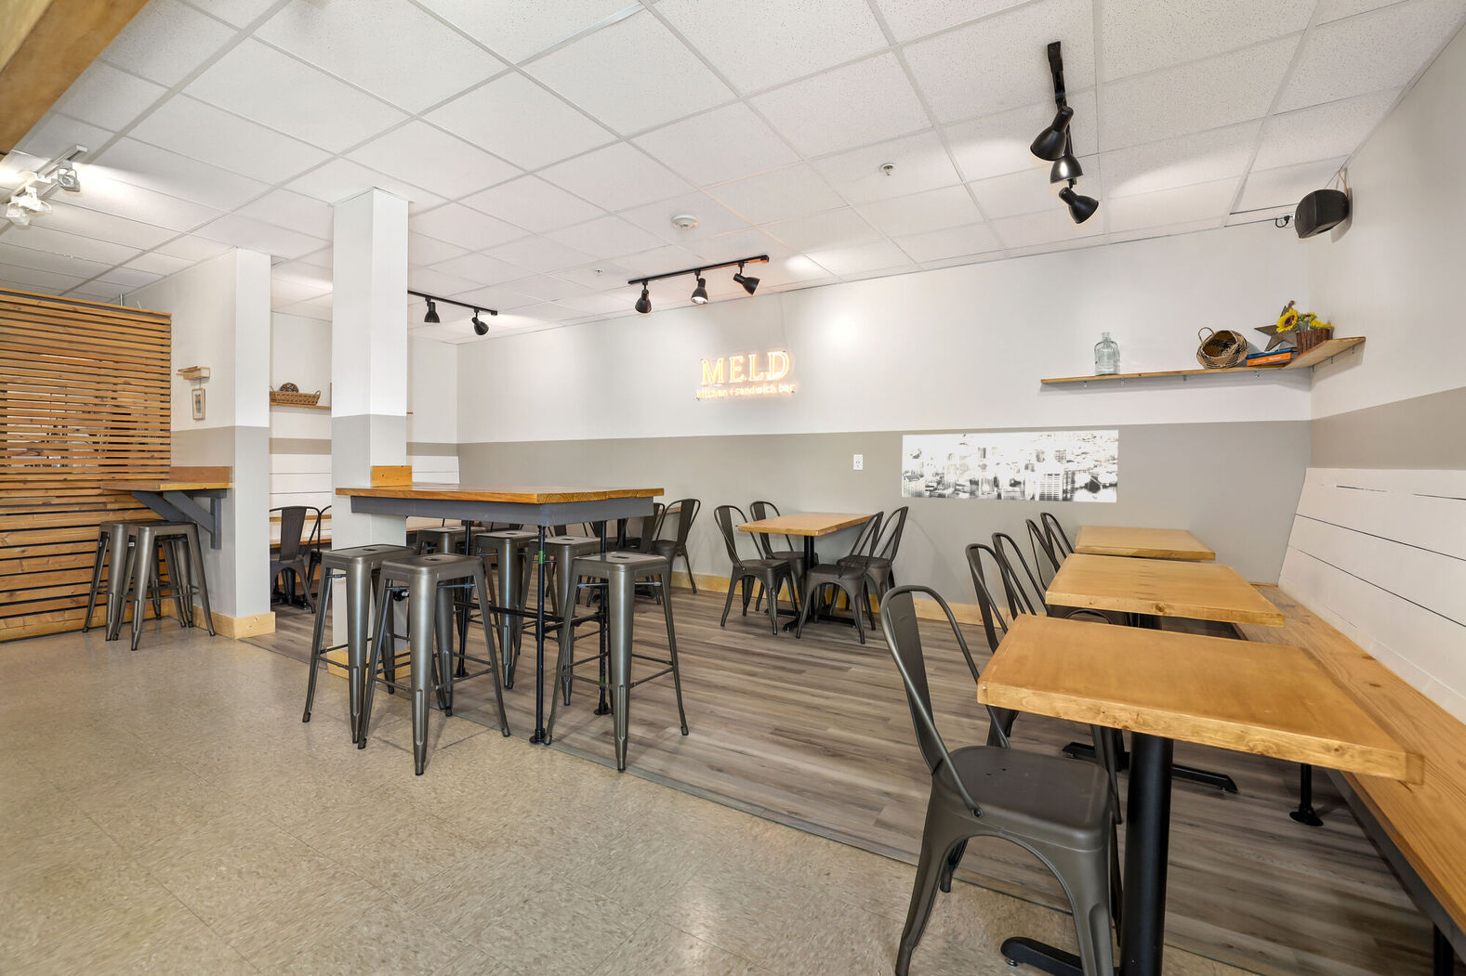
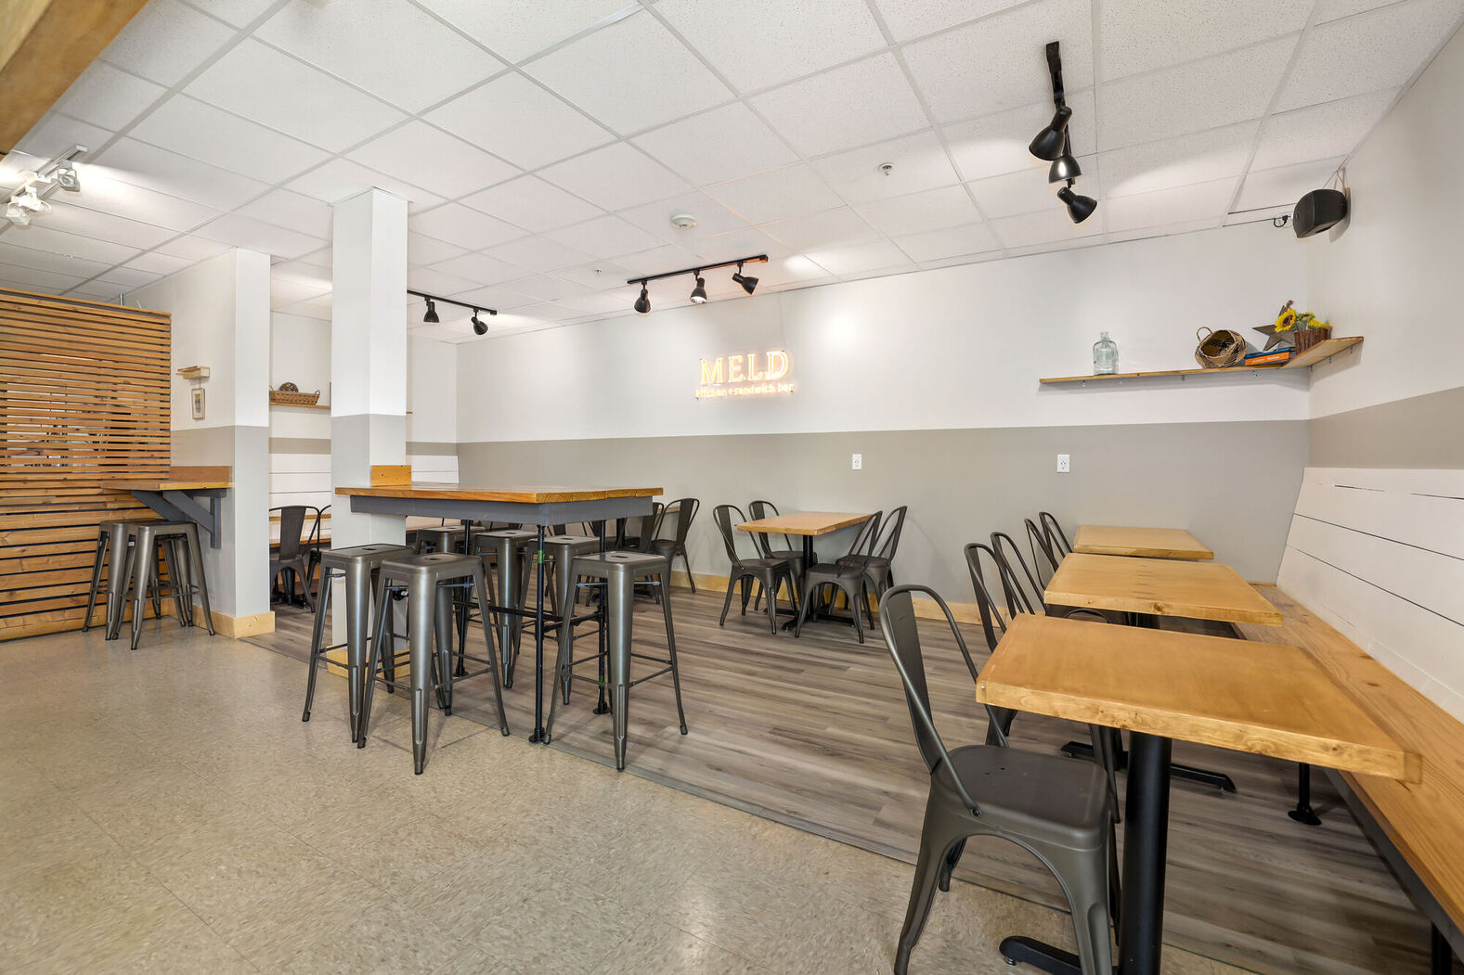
- wall art [900,429,1119,503]
